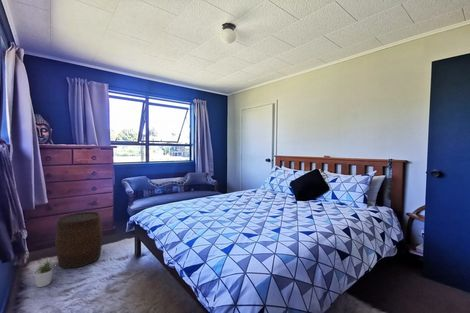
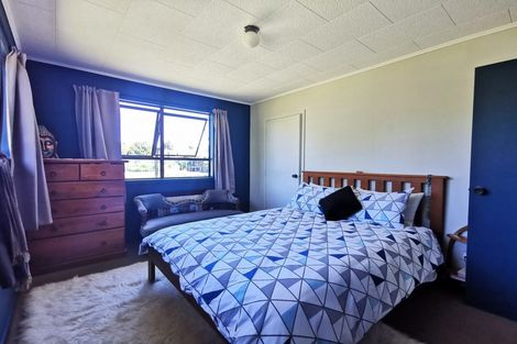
- stool [54,211,104,269]
- potted plant [33,259,54,288]
